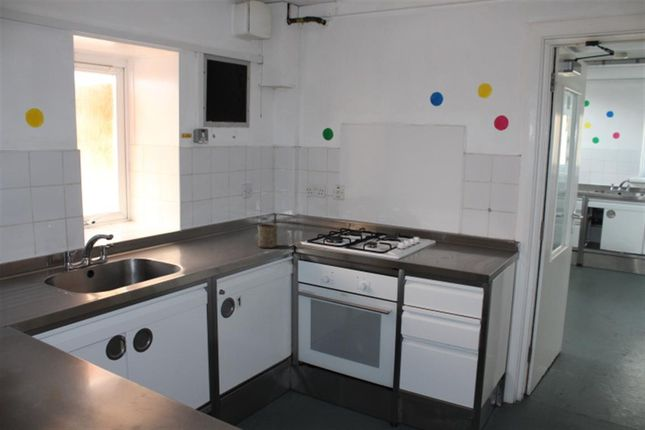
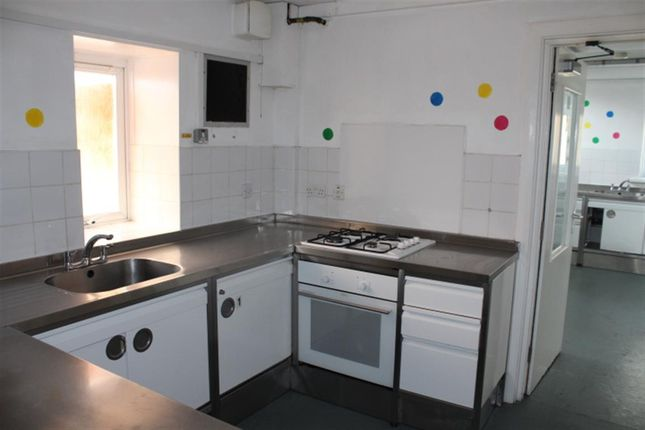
- cup [257,223,279,249]
